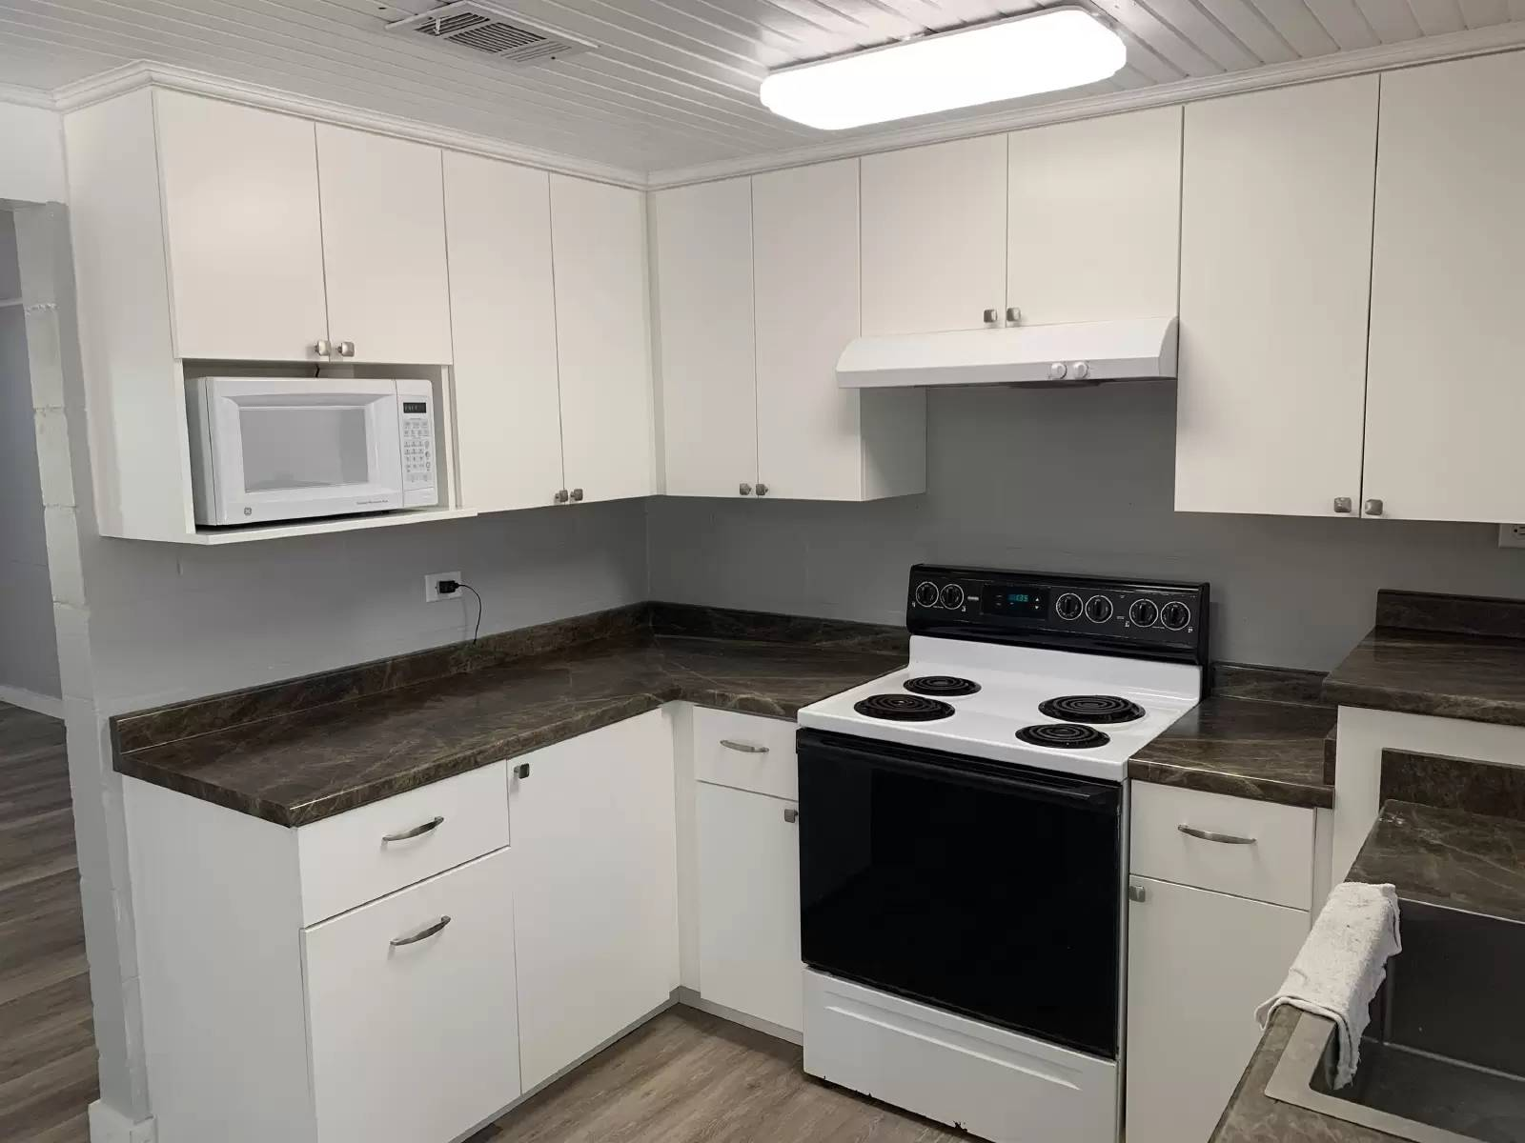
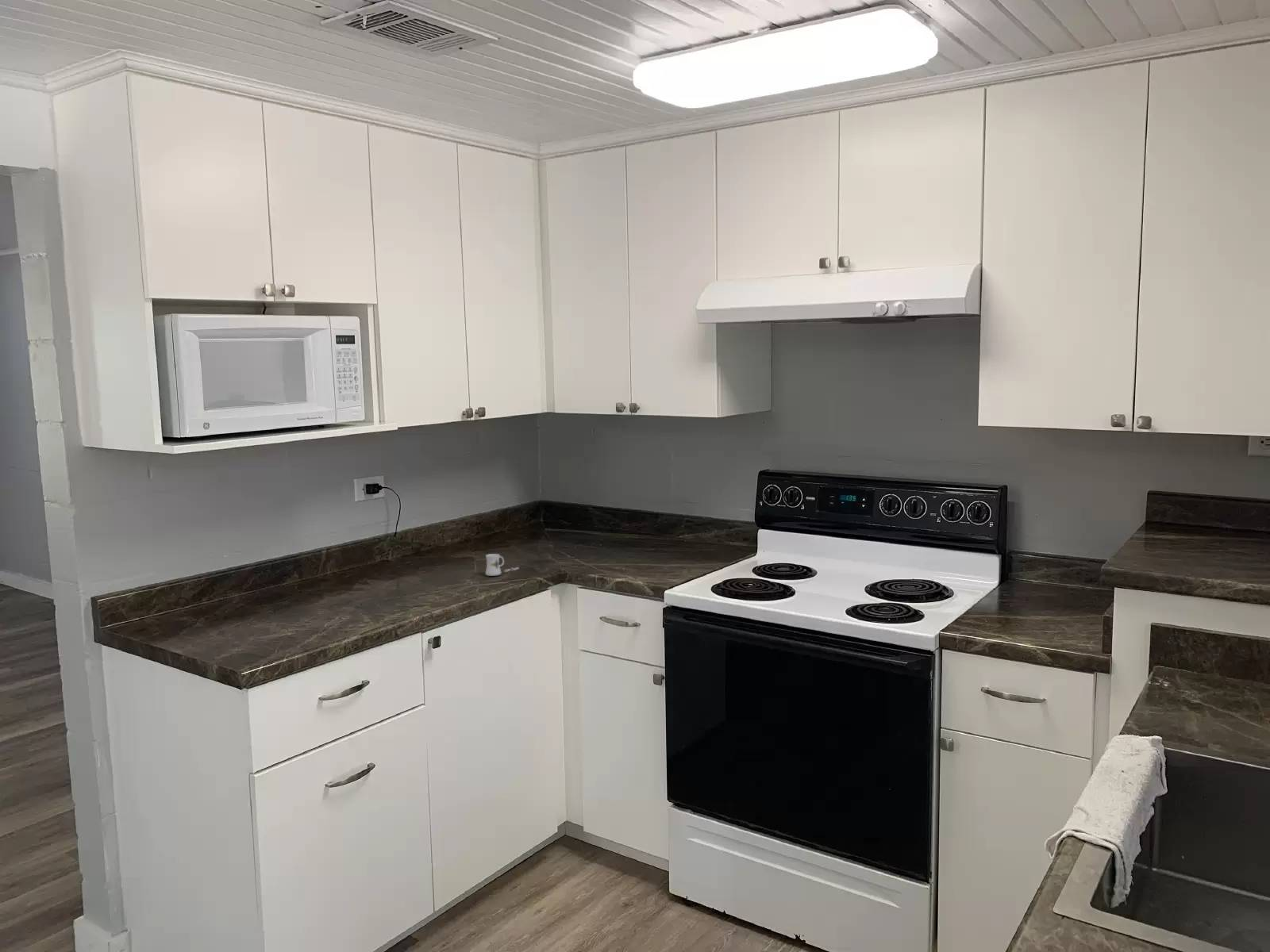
+ mug [485,553,519,577]
